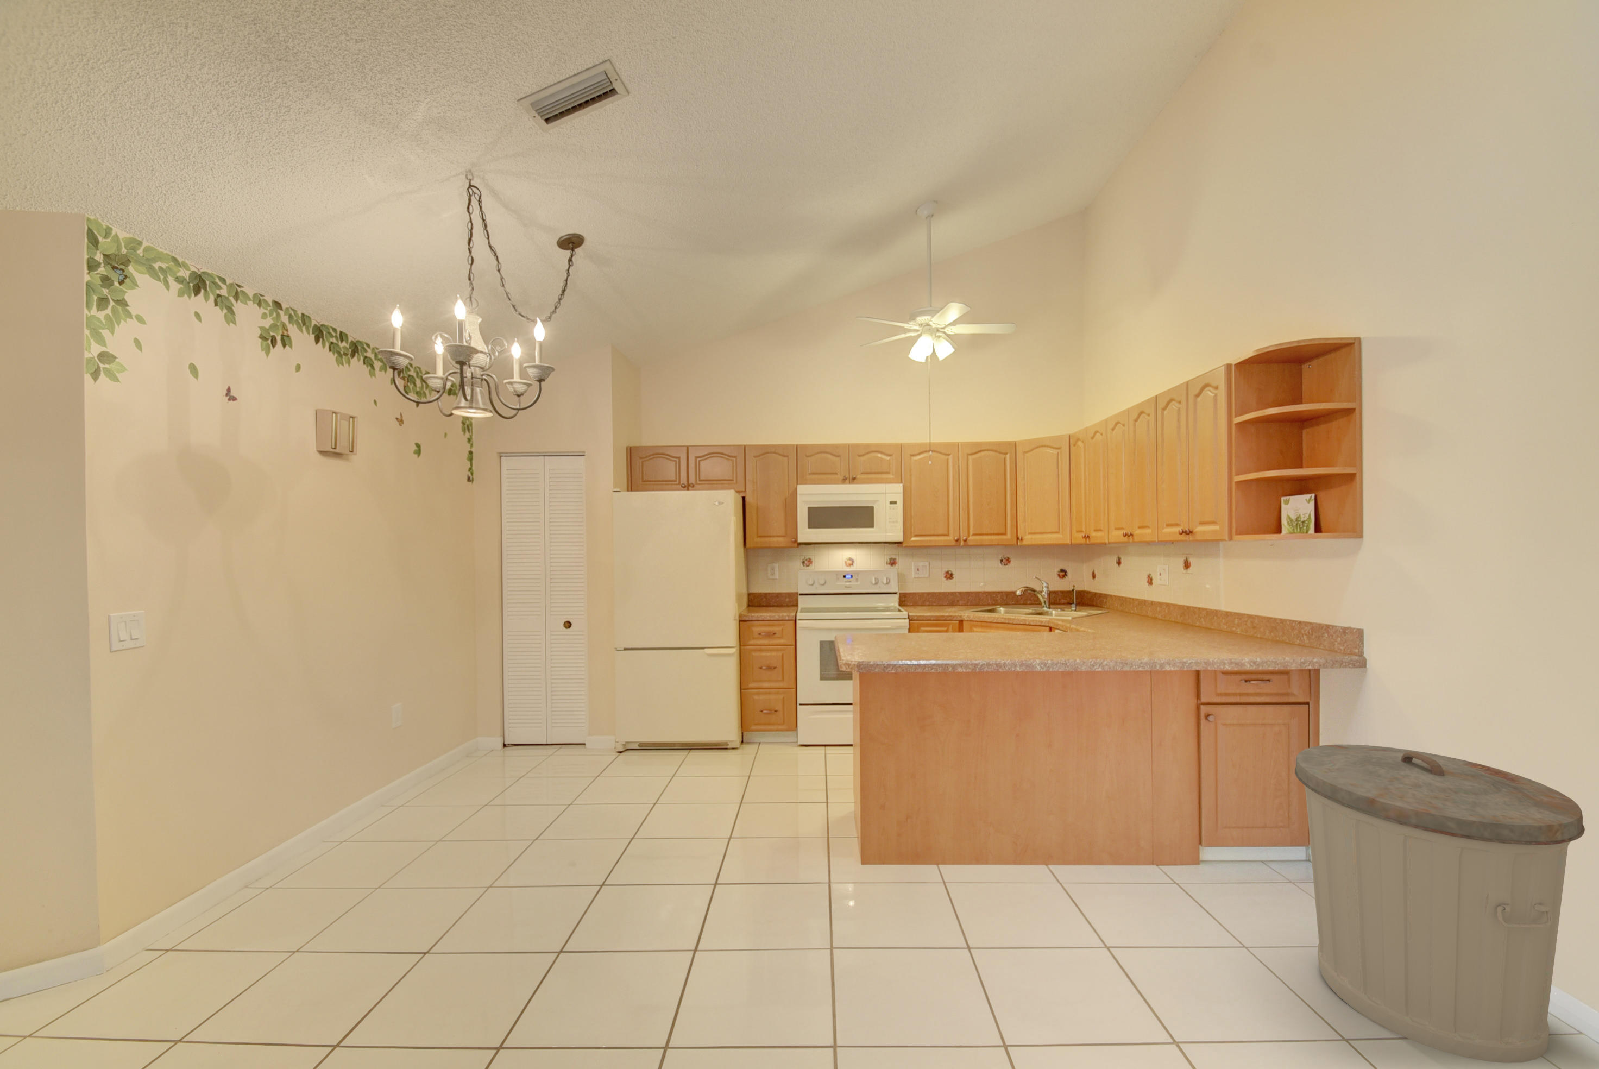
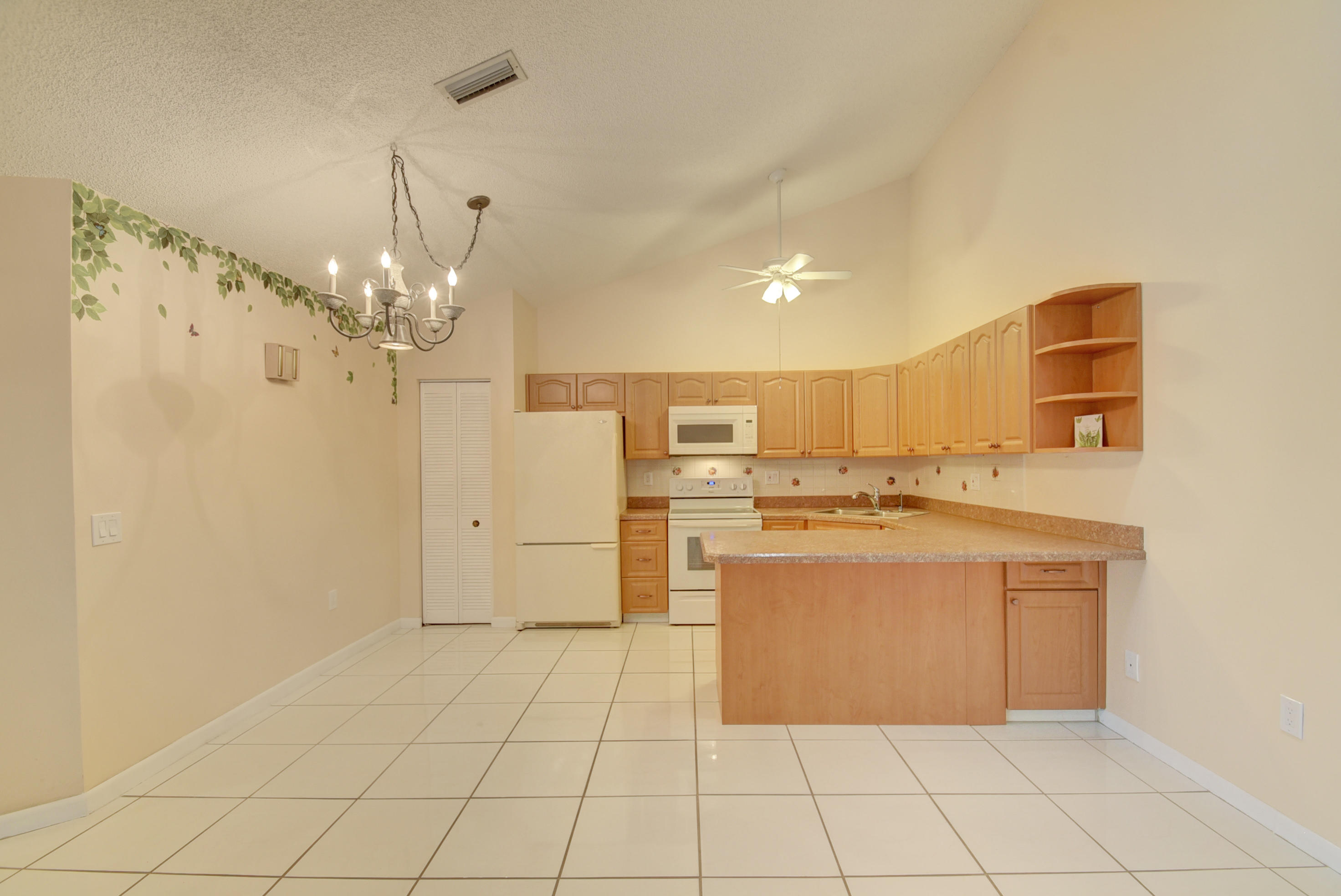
- trash can [1294,744,1586,1063]
